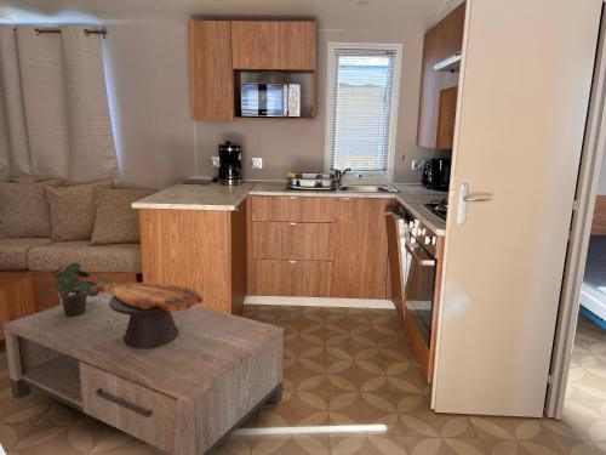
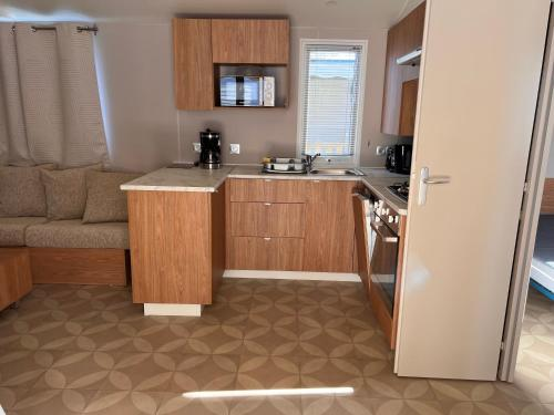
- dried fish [90,281,204,349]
- coffee table [2,291,285,455]
- potted plant [36,262,112,317]
